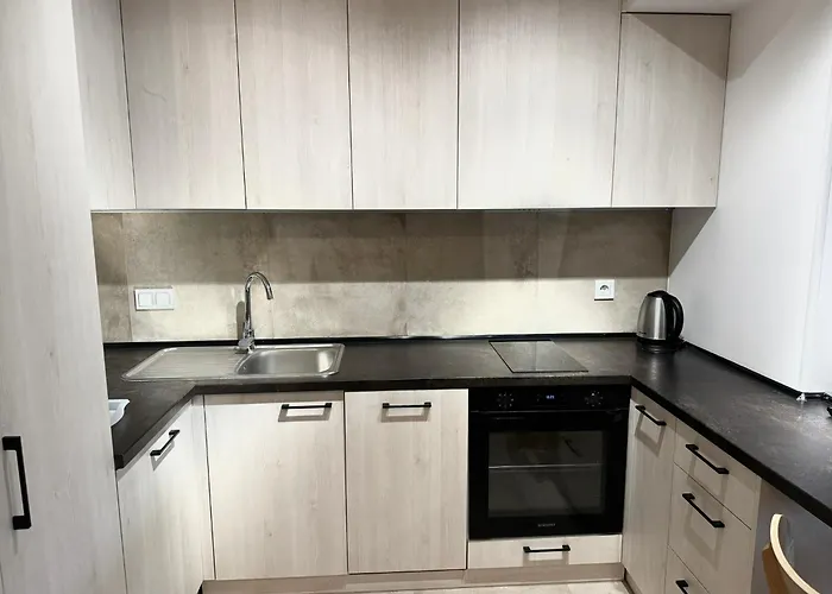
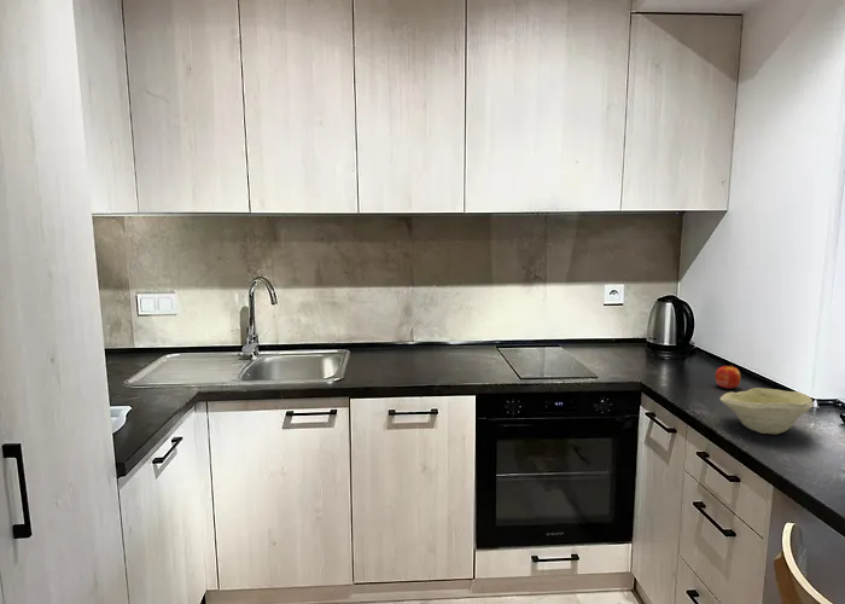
+ apple [715,364,741,390]
+ bowl [719,387,815,435]
